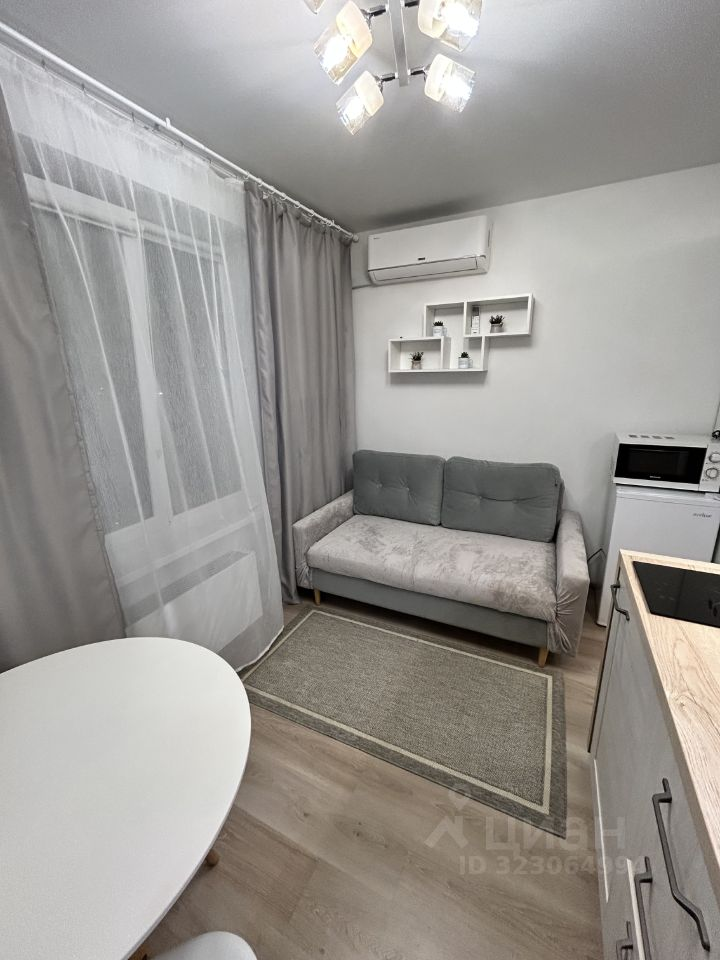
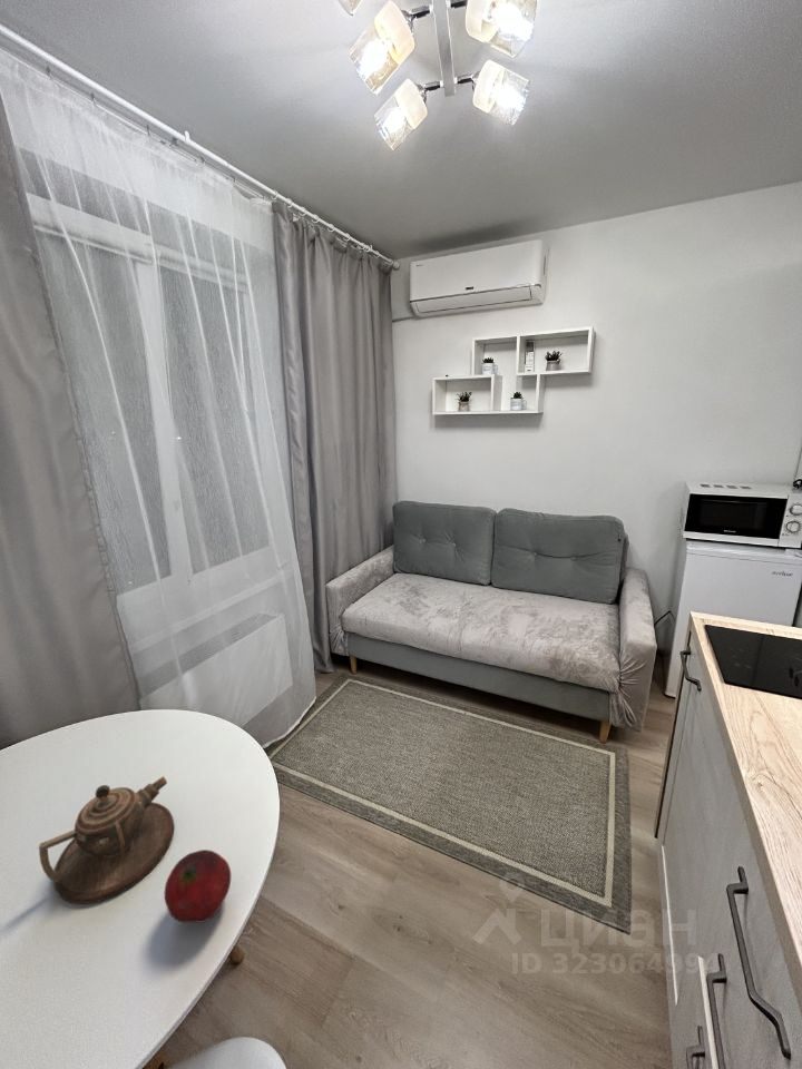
+ fruit [163,849,232,924]
+ teapot [38,775,175,905]
